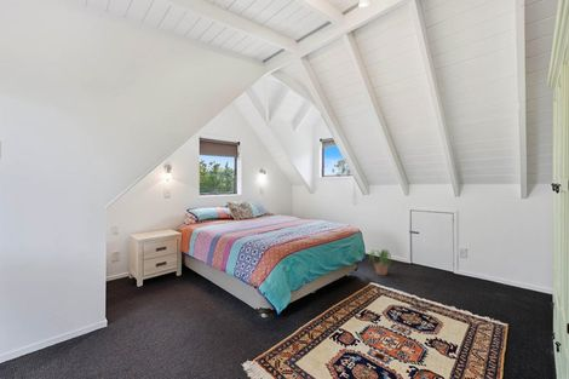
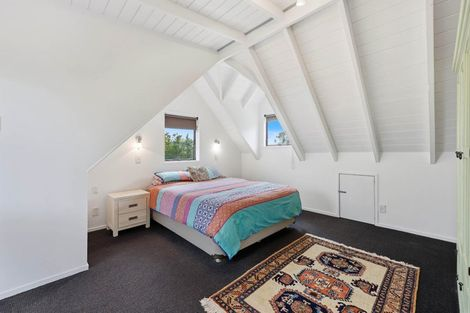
- potted plant [368,248,392,276]
